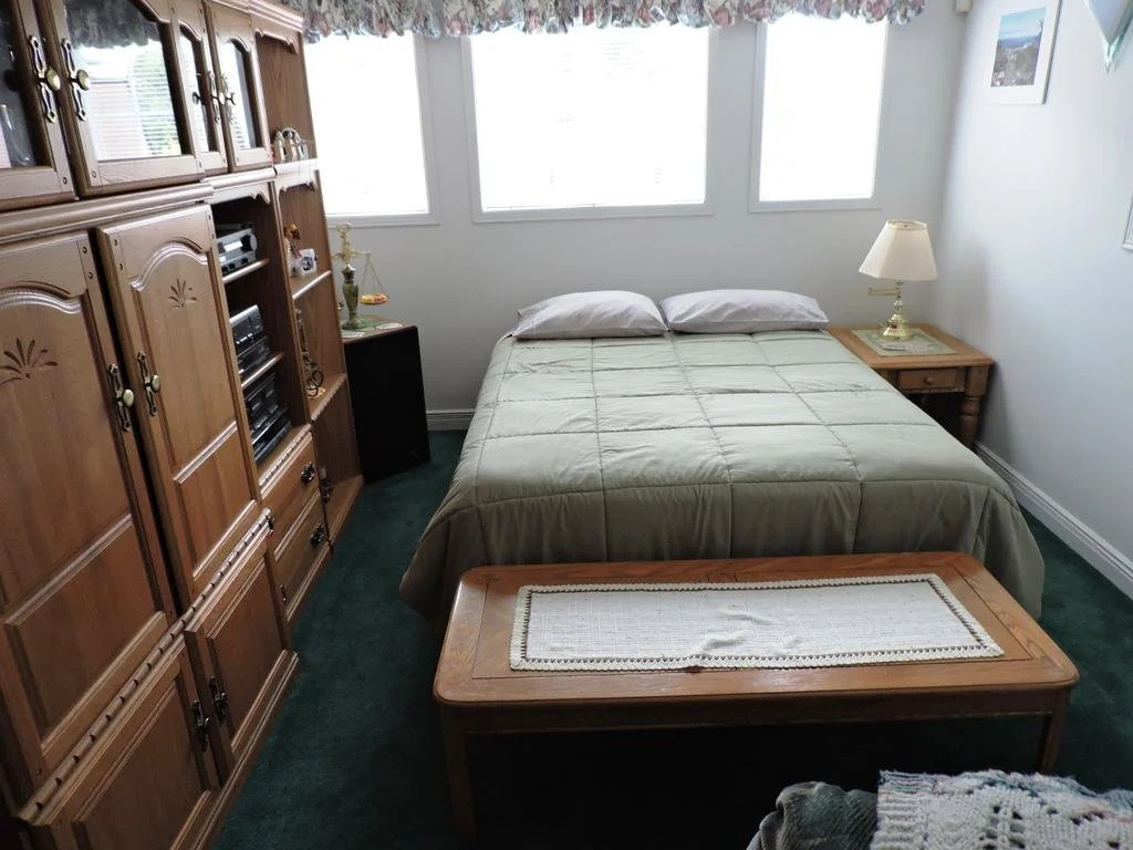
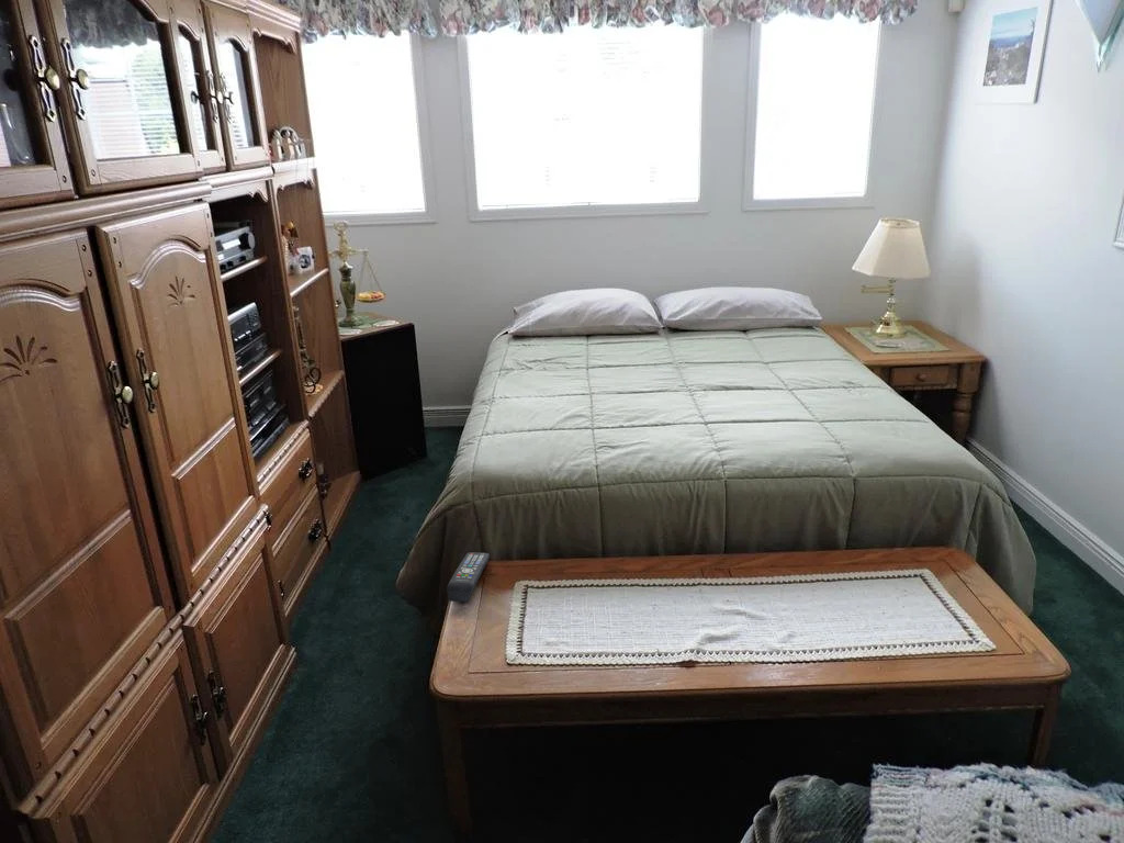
+ remote control [446,551,491,603]
